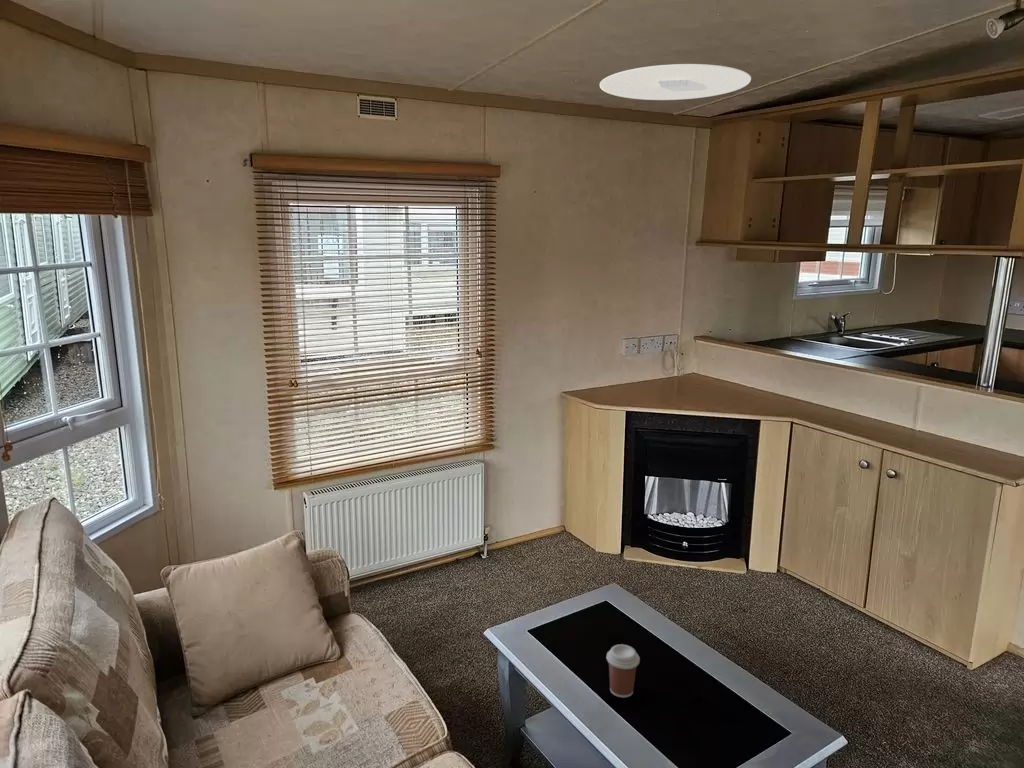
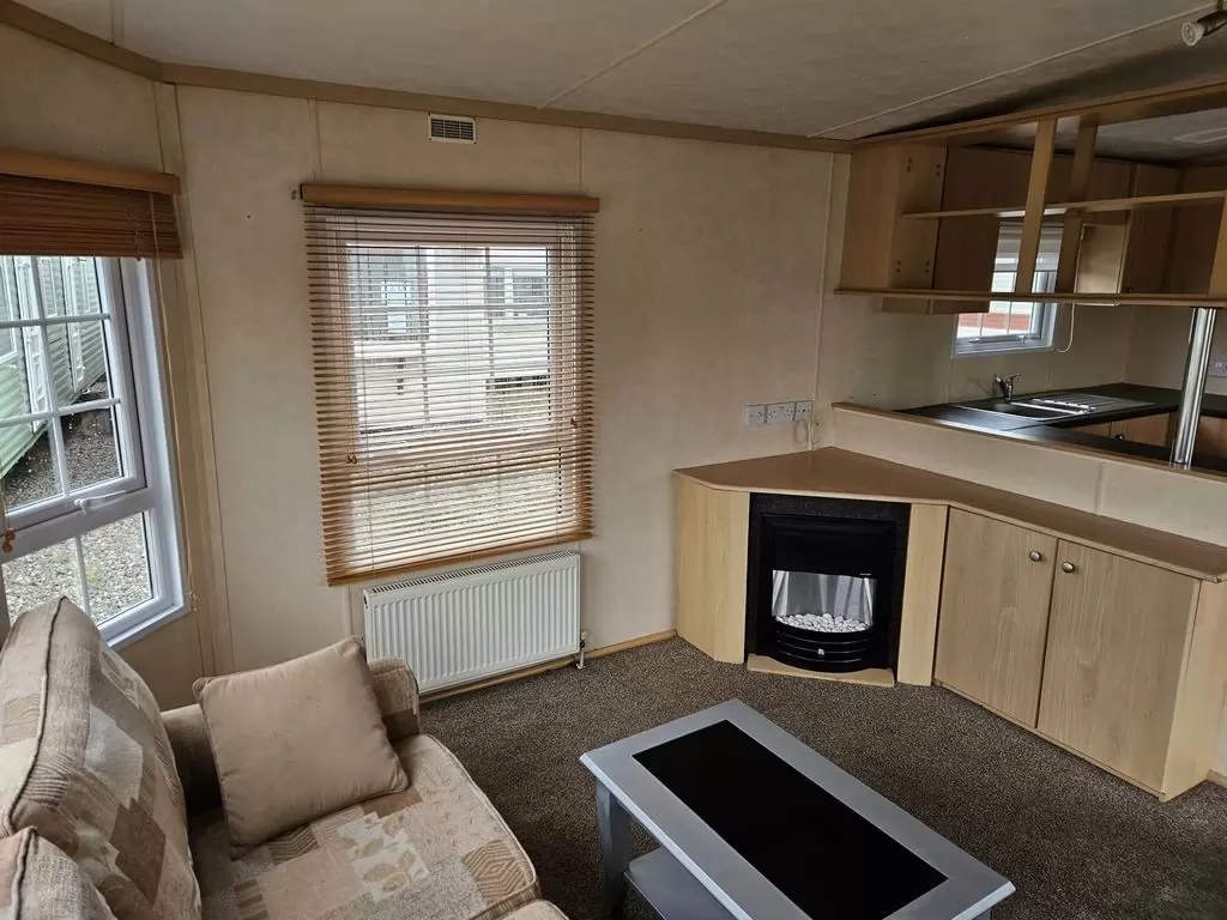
- coffee cup [605,643,641,699]
- ceiling light [599,63,752,101]
